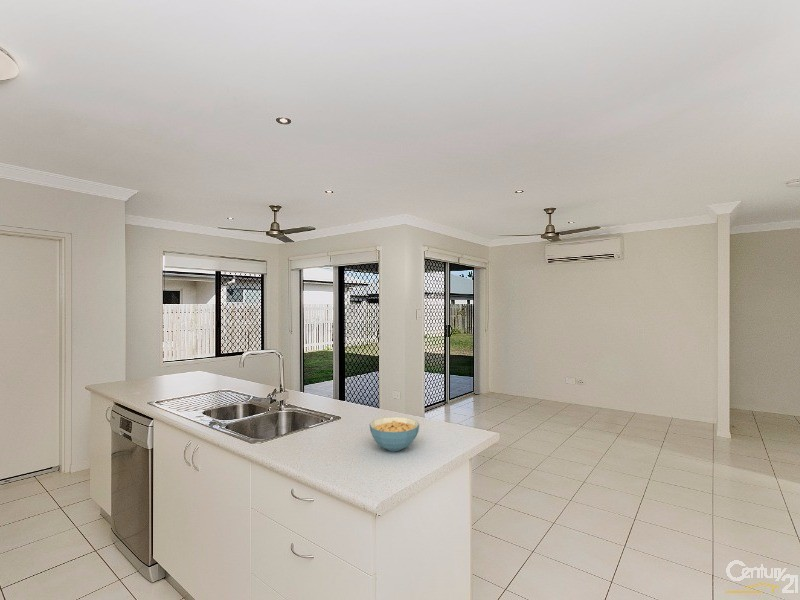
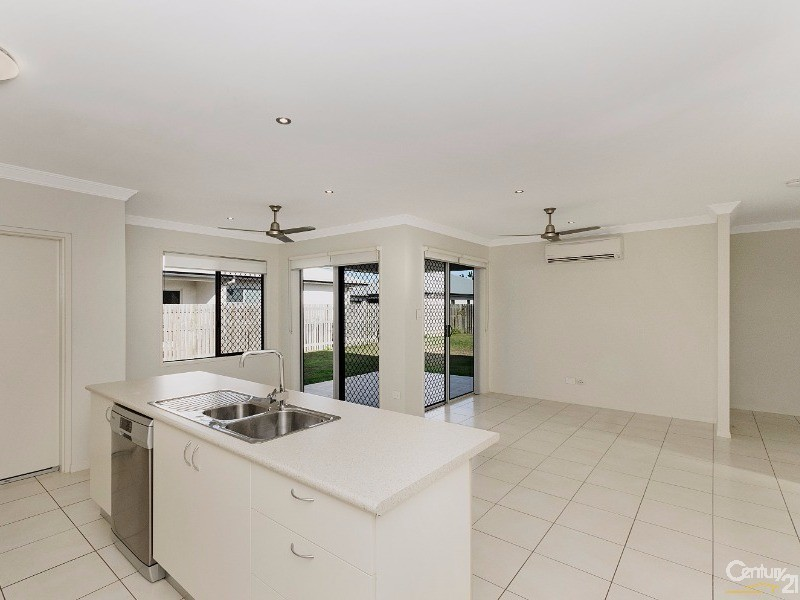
- cereal bowl [368,416,420,452]
